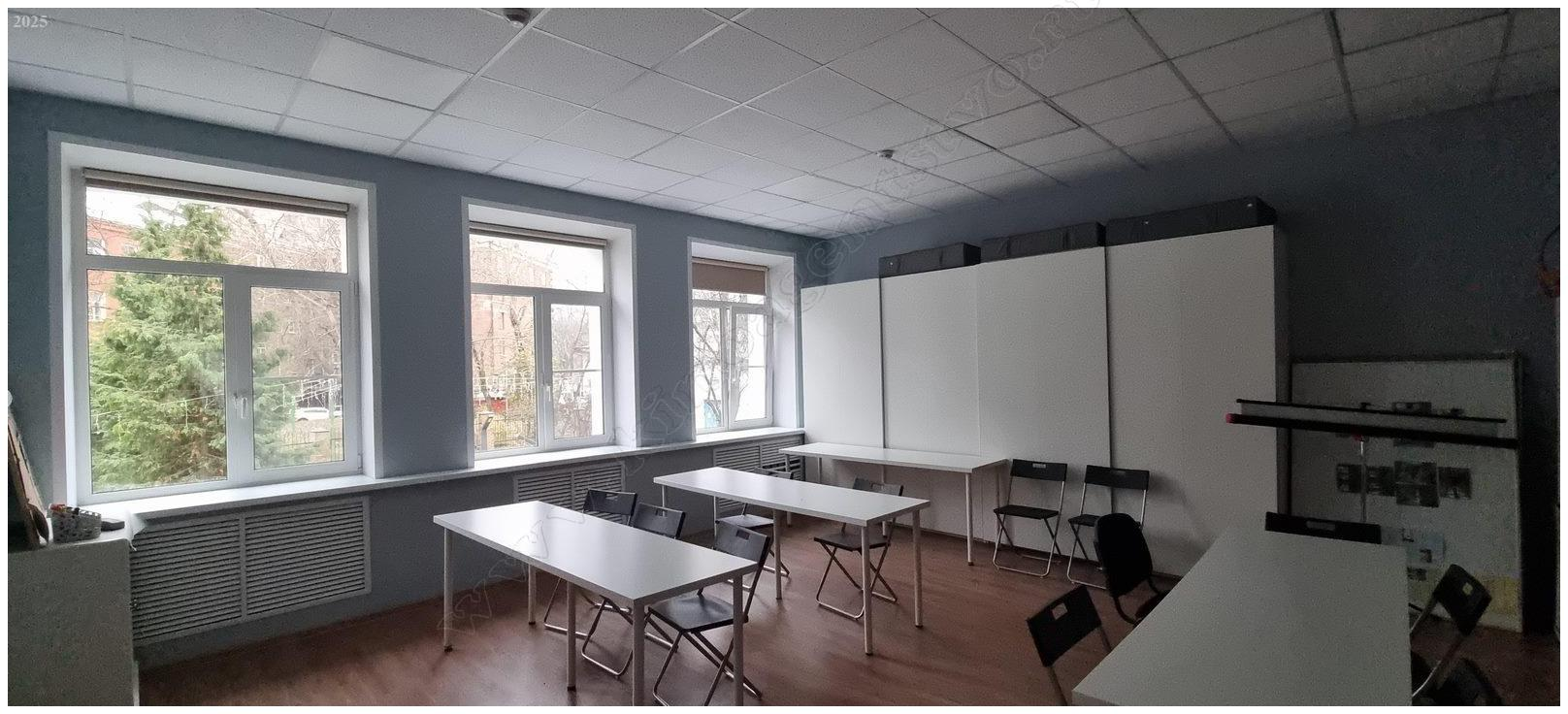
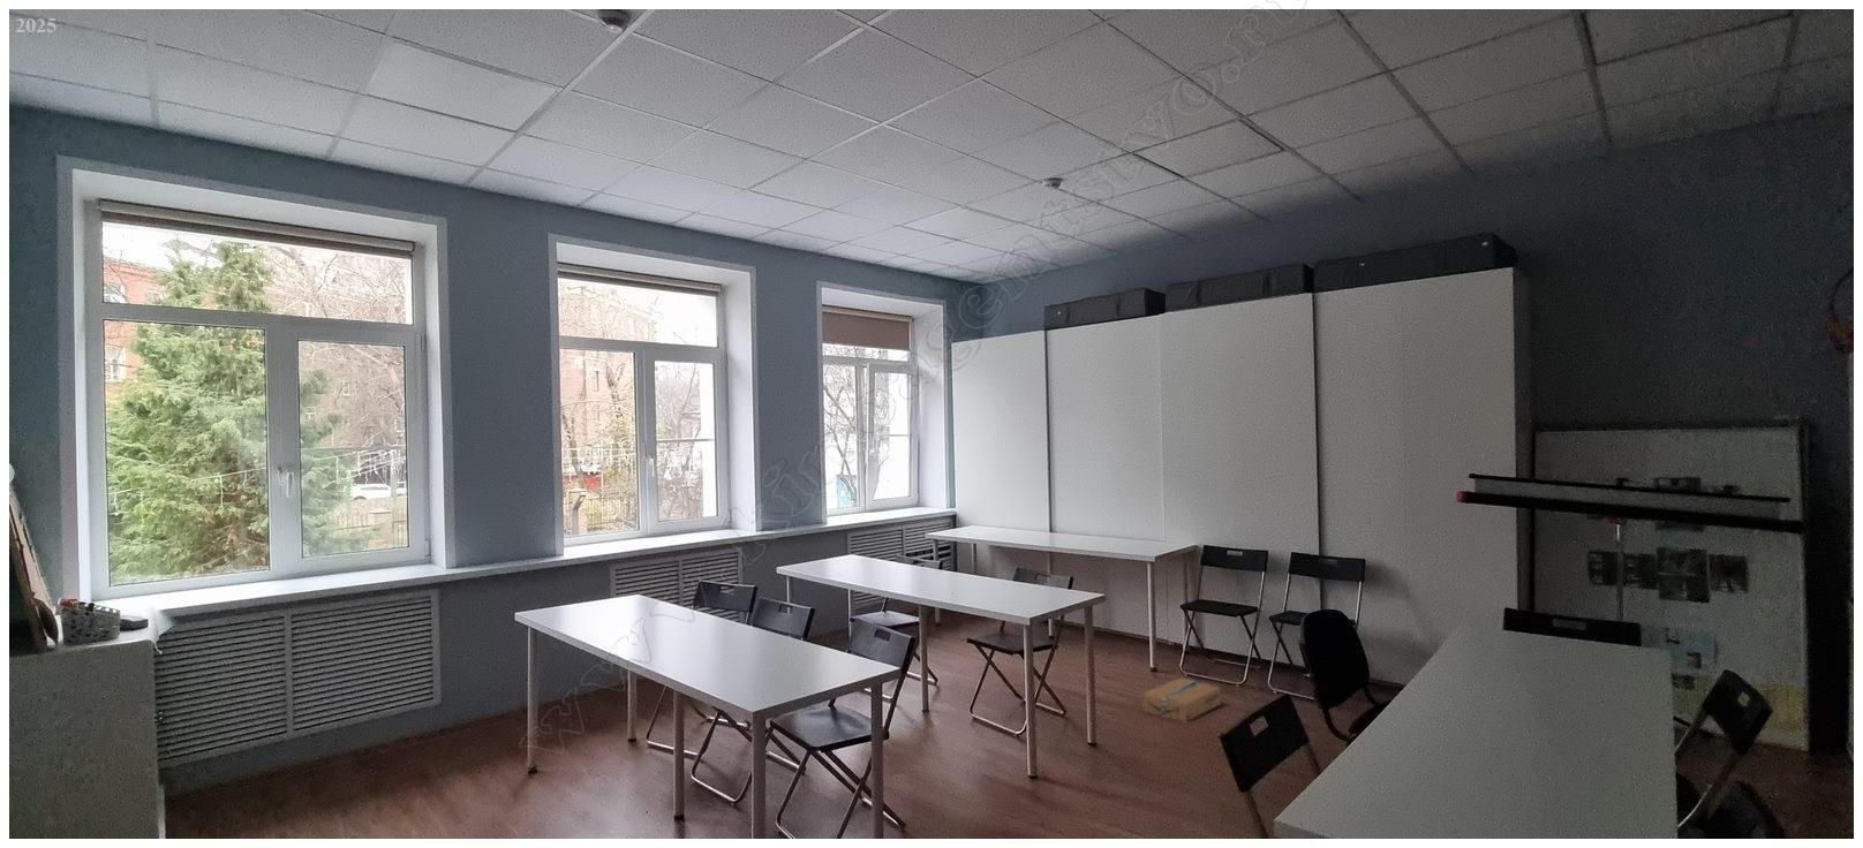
+ cardboard box [1142,676,1223,723]
